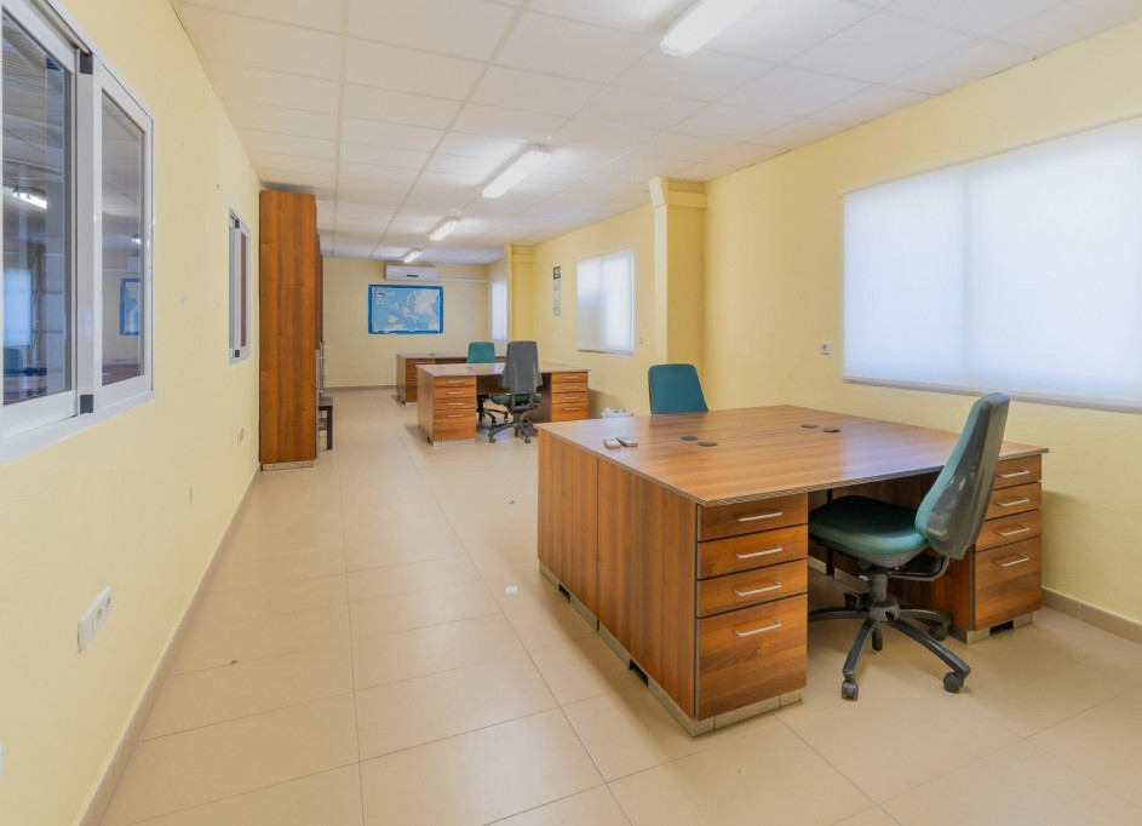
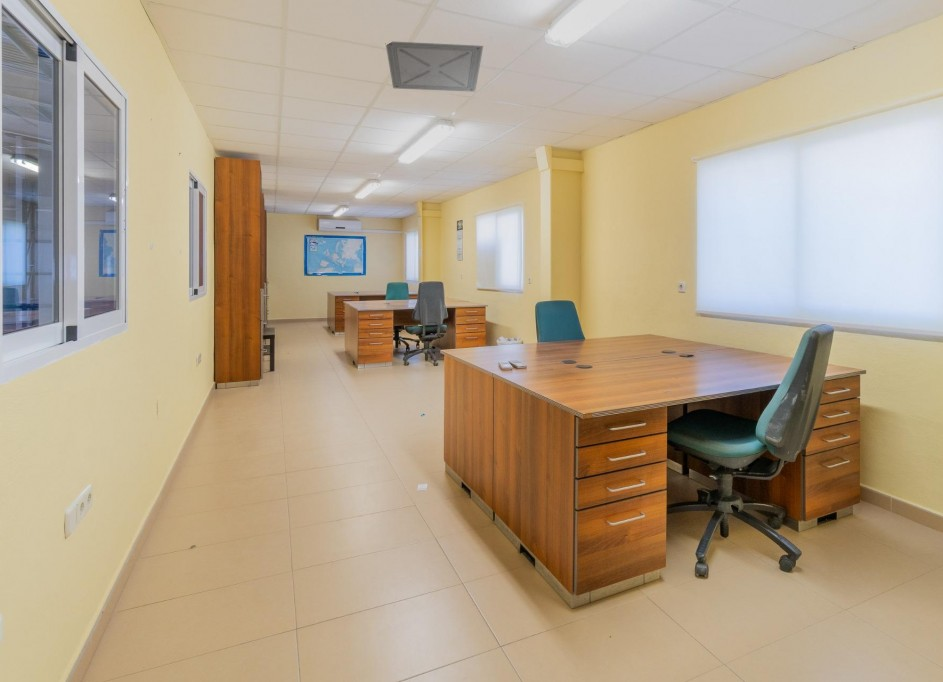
+ ceiling vent [385,41,484,93]
